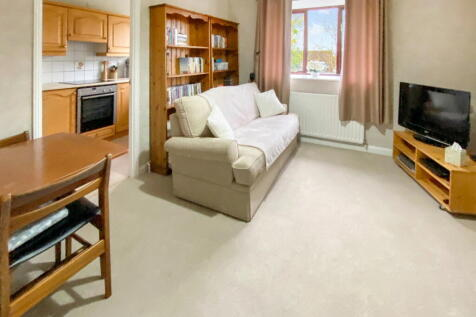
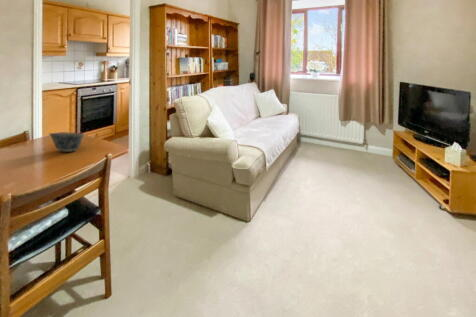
+ bowl [48,132,86,153]
